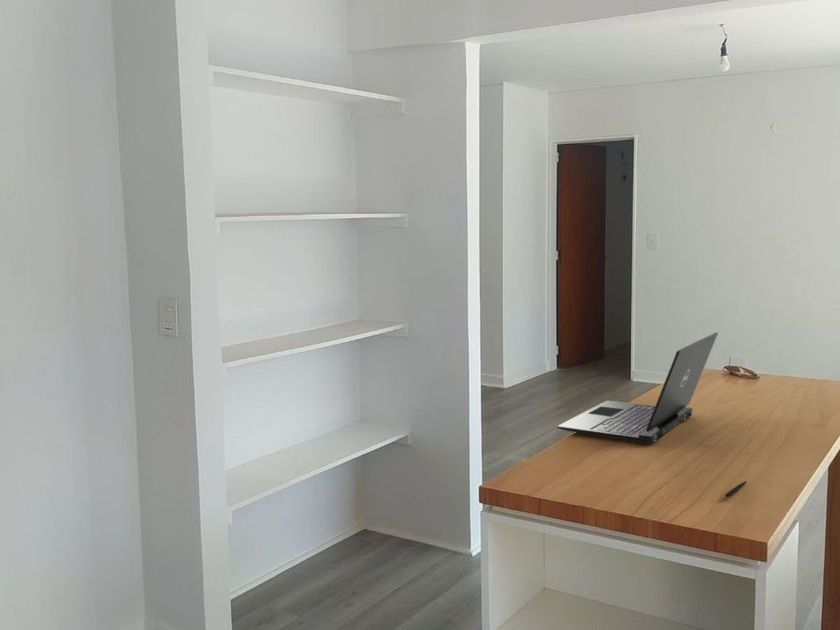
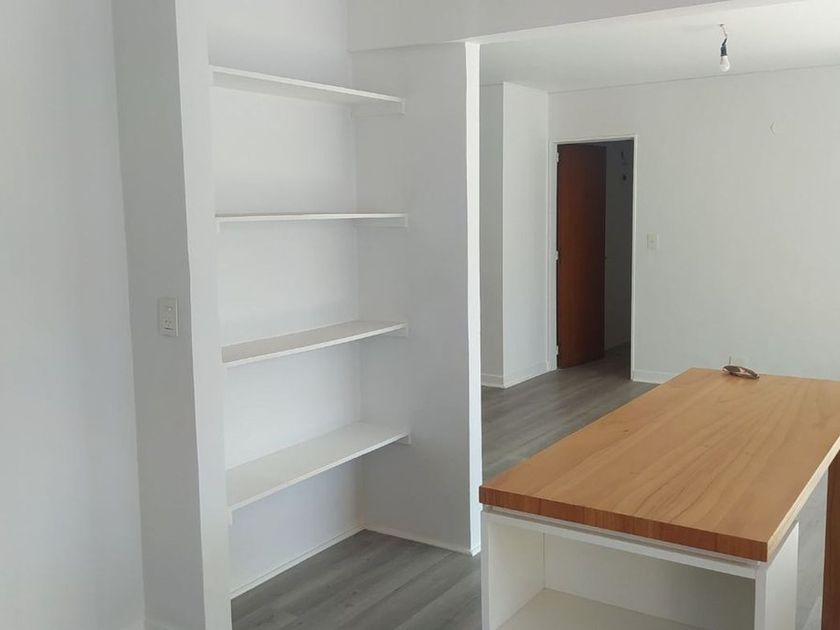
- pen [724,480,748,498]
- laptop [556,331,719,444]
